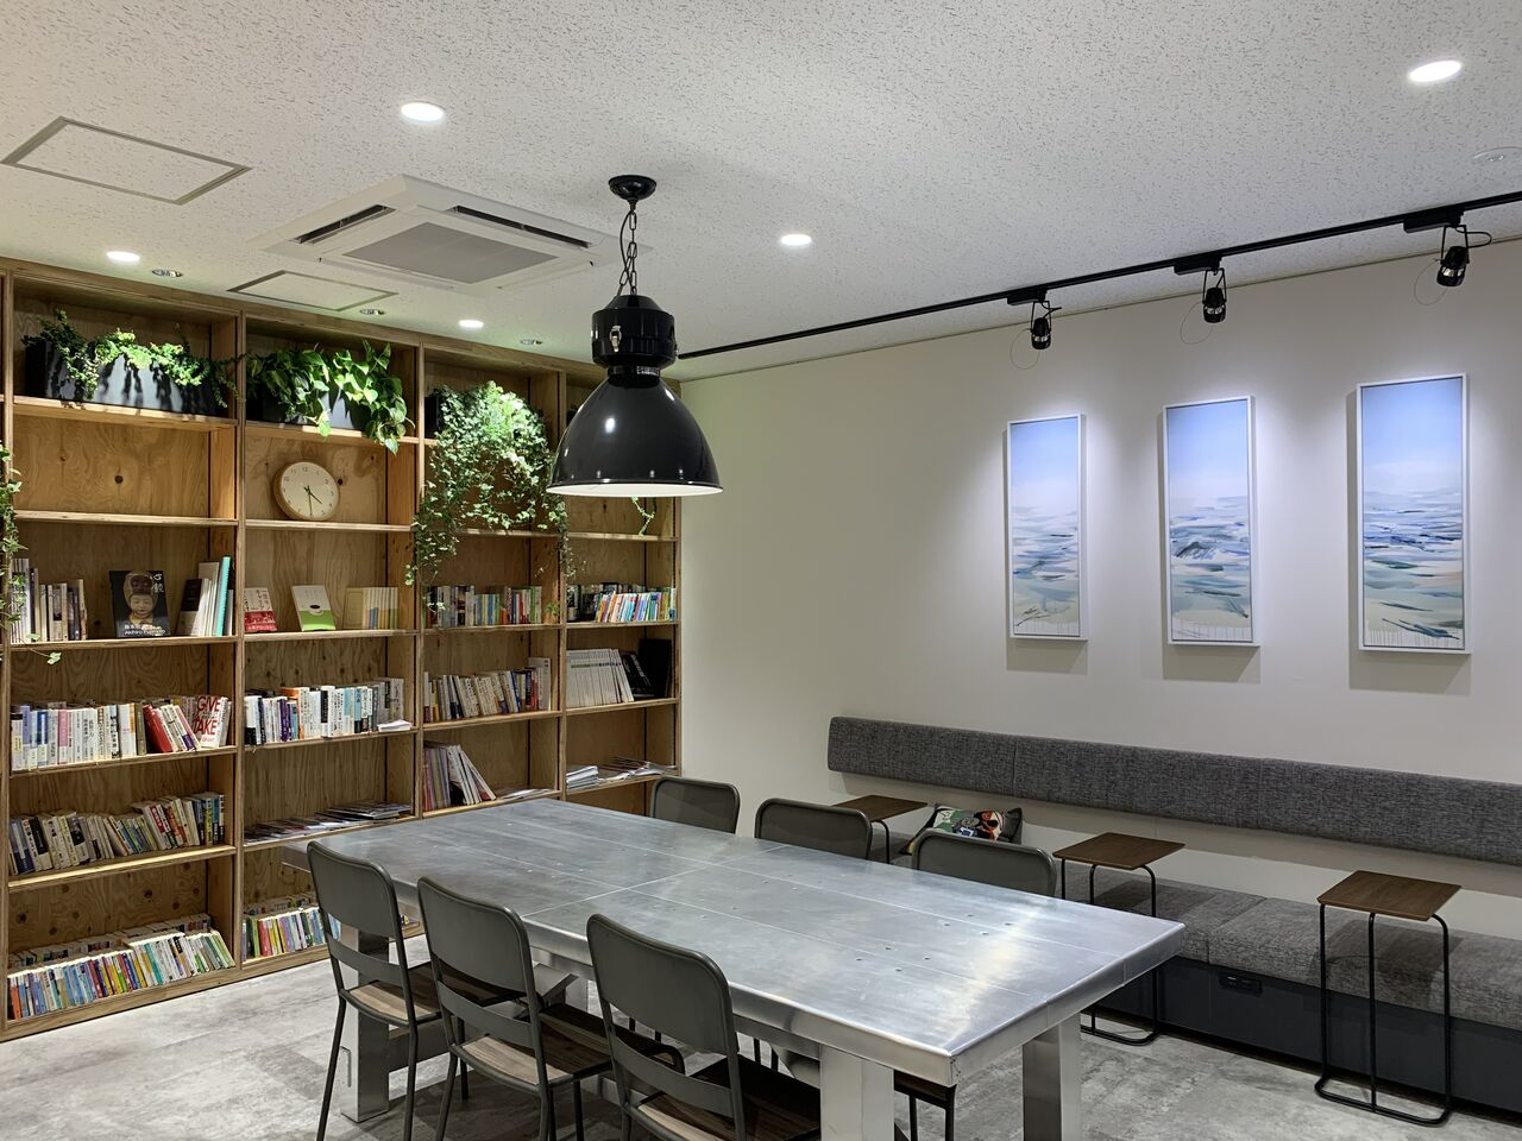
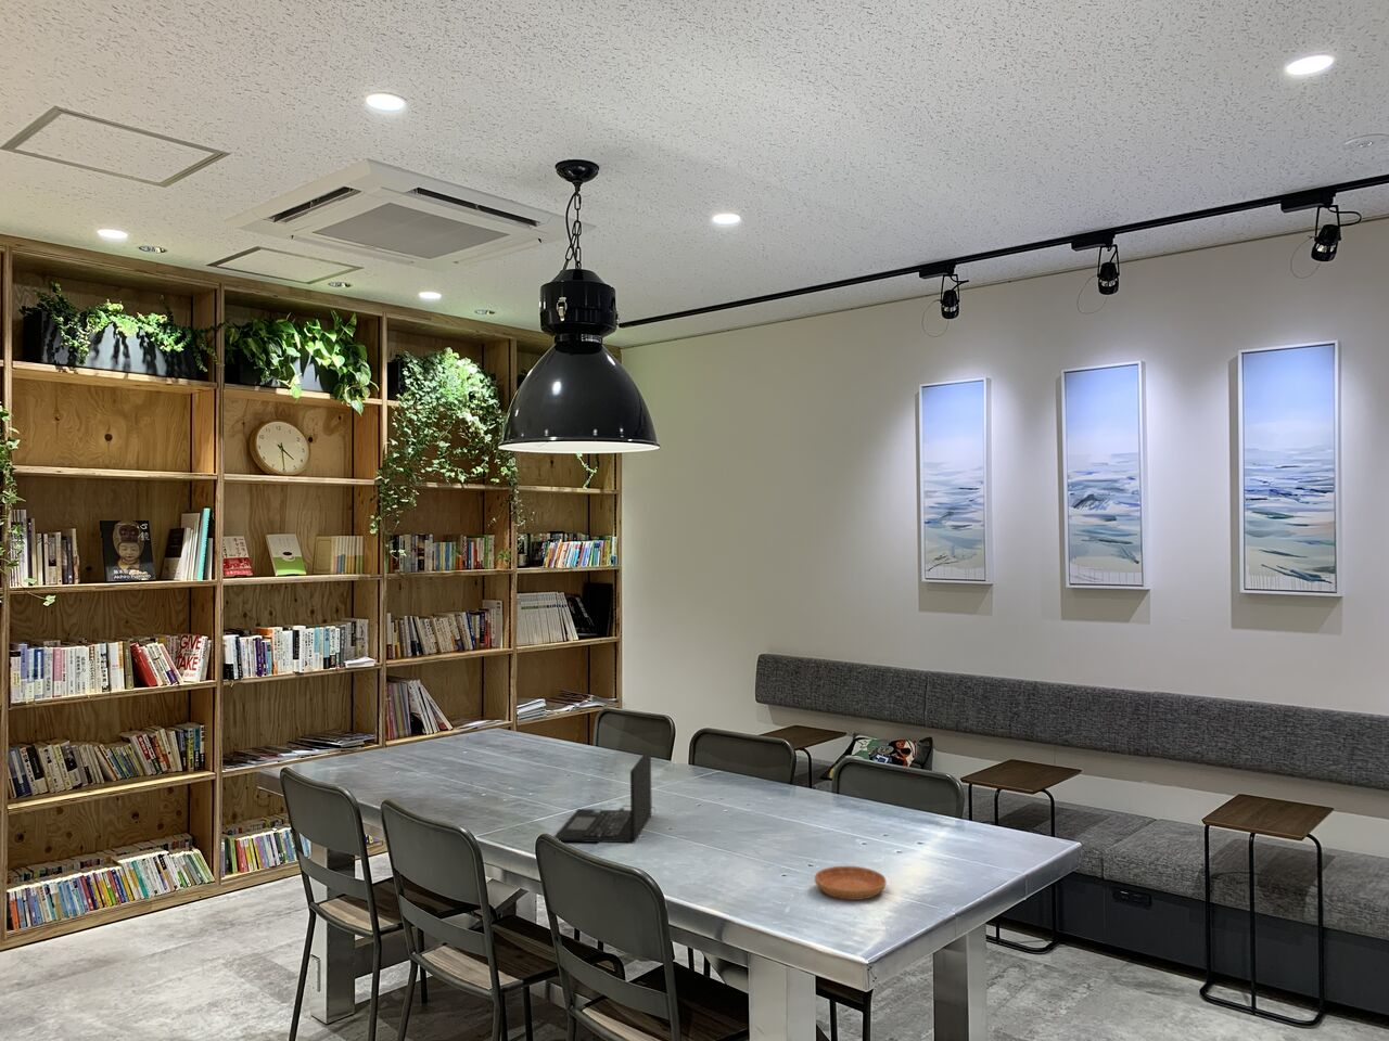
+ saucer [814,865,888,901]
+ laptop [553,747,656,844]
